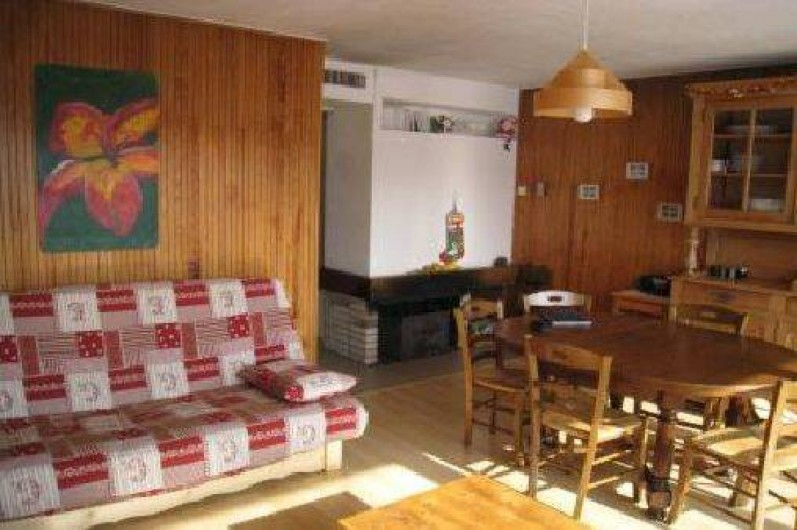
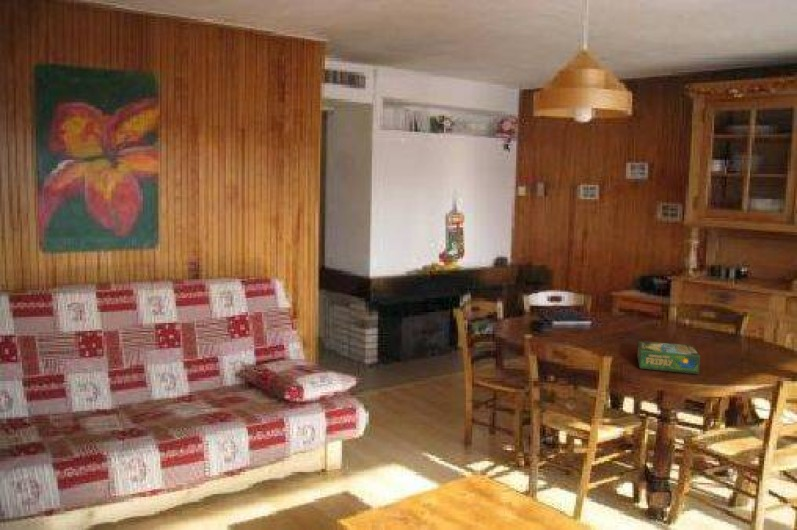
+ board game [636,340,701,375]
